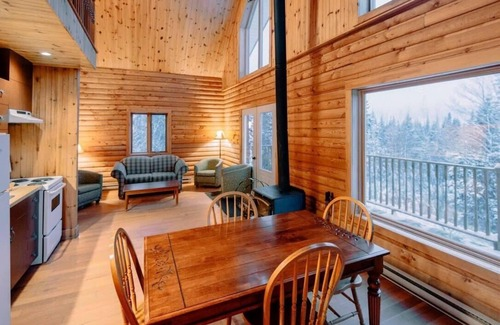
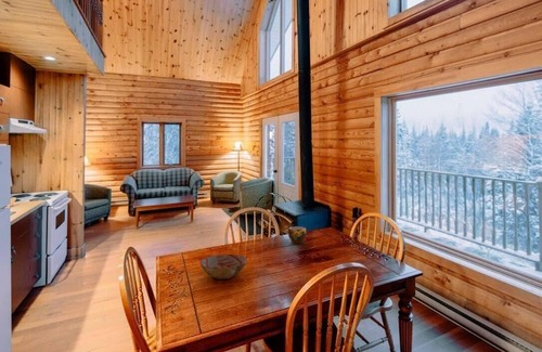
+ bowl [198,253,248,281]
+ cup [287,225,307,245]
